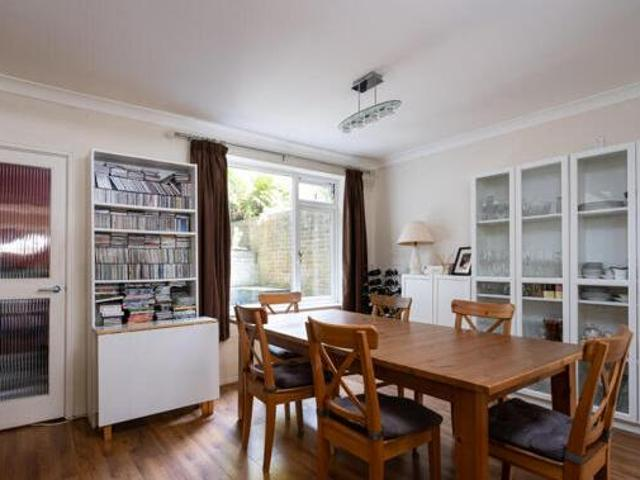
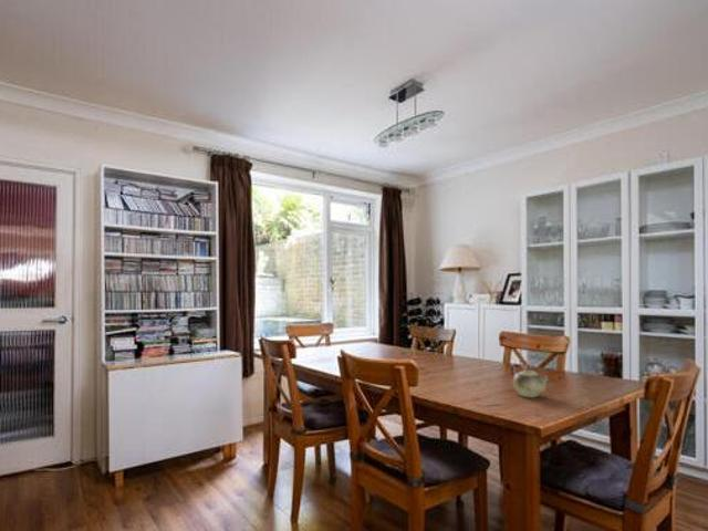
+ teapot [510,363,553,398]
